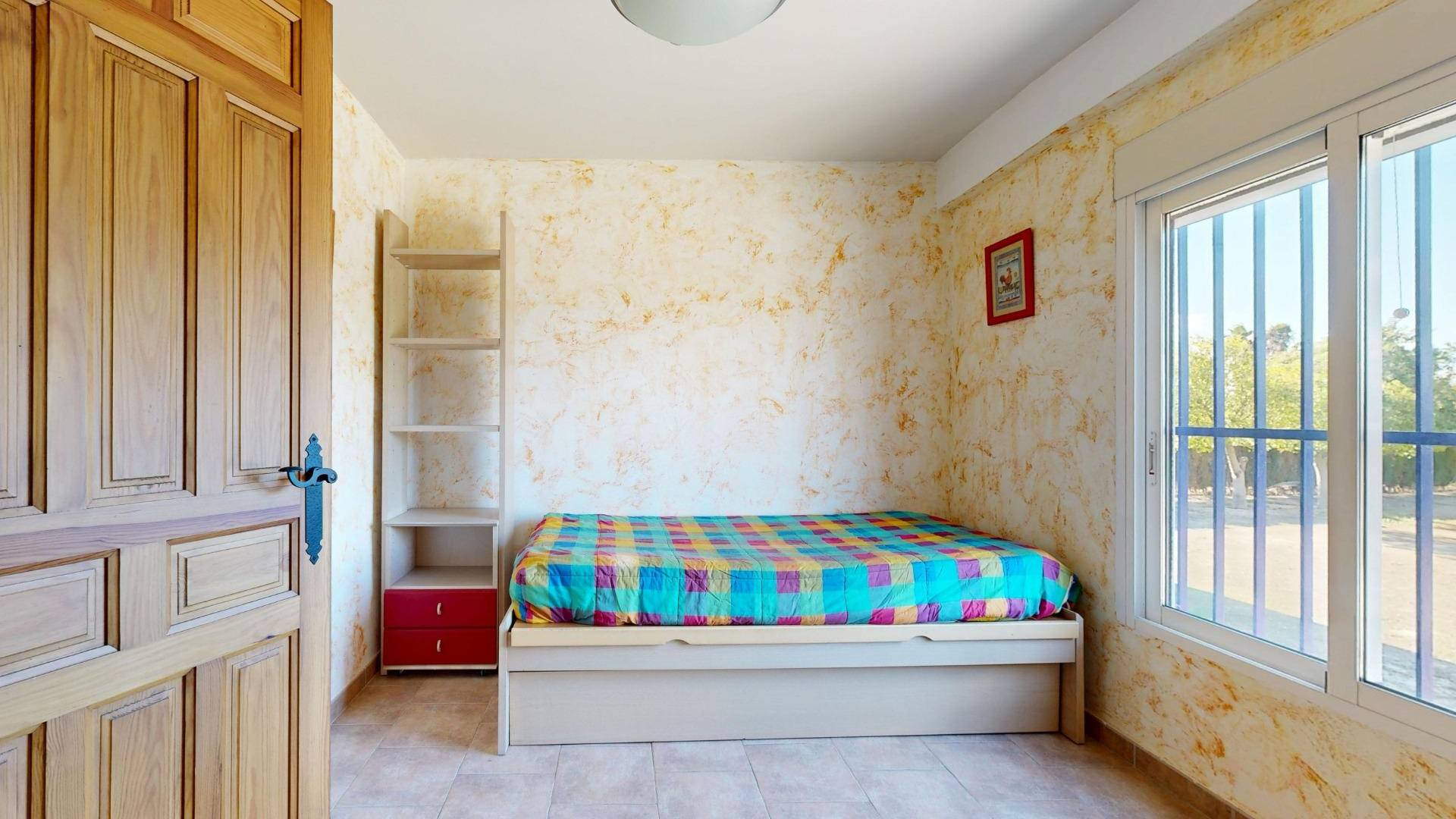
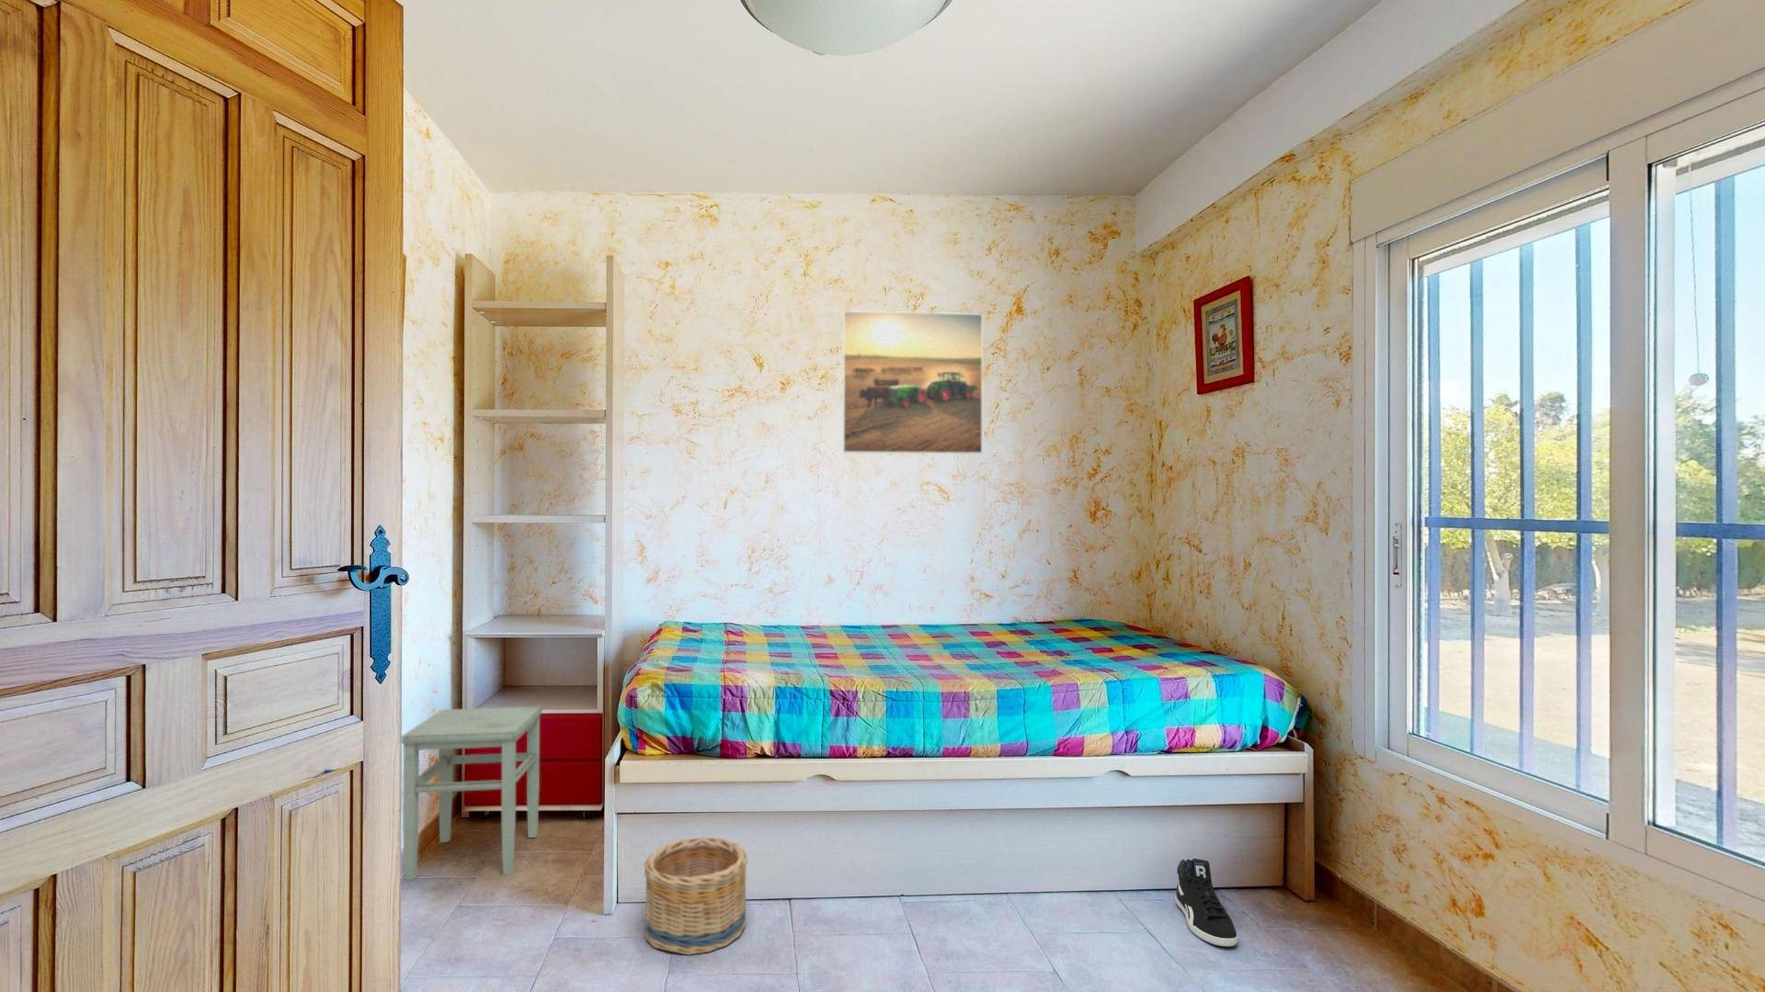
+ sneaker [1173,858,1238,947]
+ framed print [842,310,983,454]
+ stool [401,705,543,882]
+ basket [644,837,748,956]
